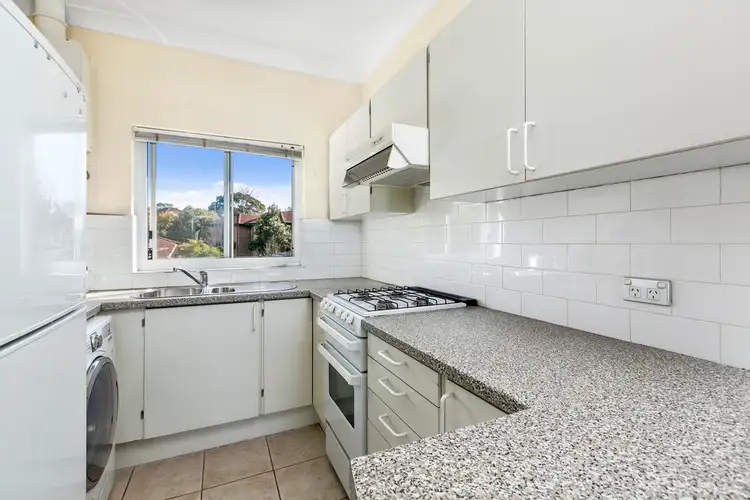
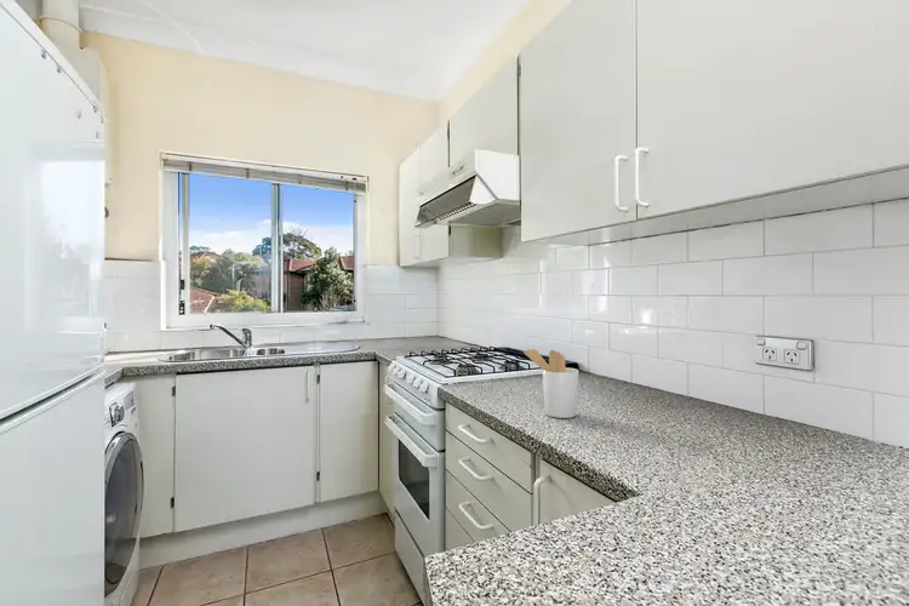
+ utensil holder [522,348,579,419]
